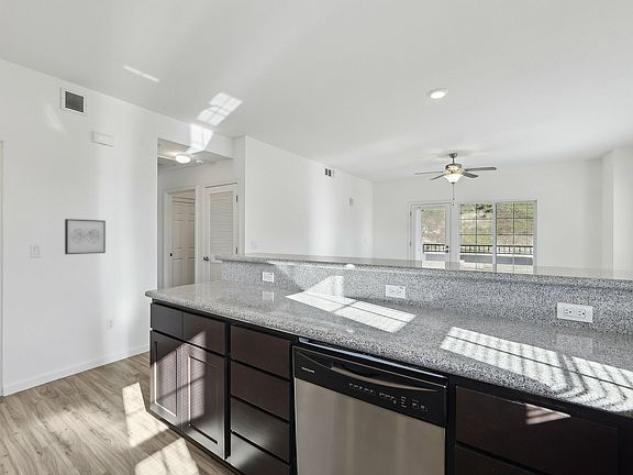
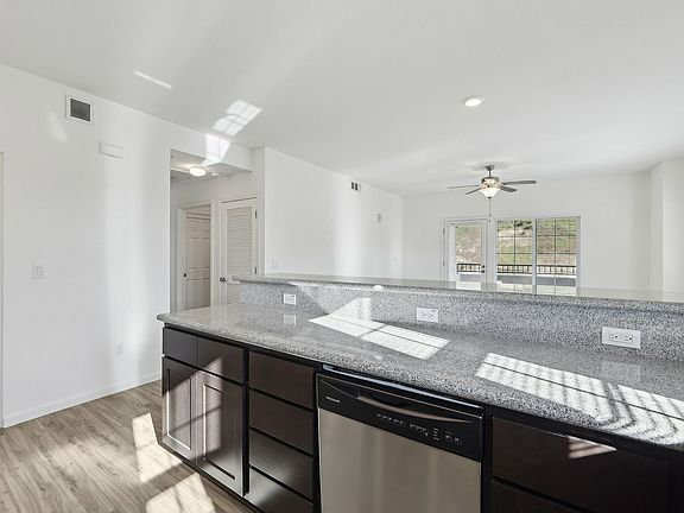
- wall art [64,218,107,255]
